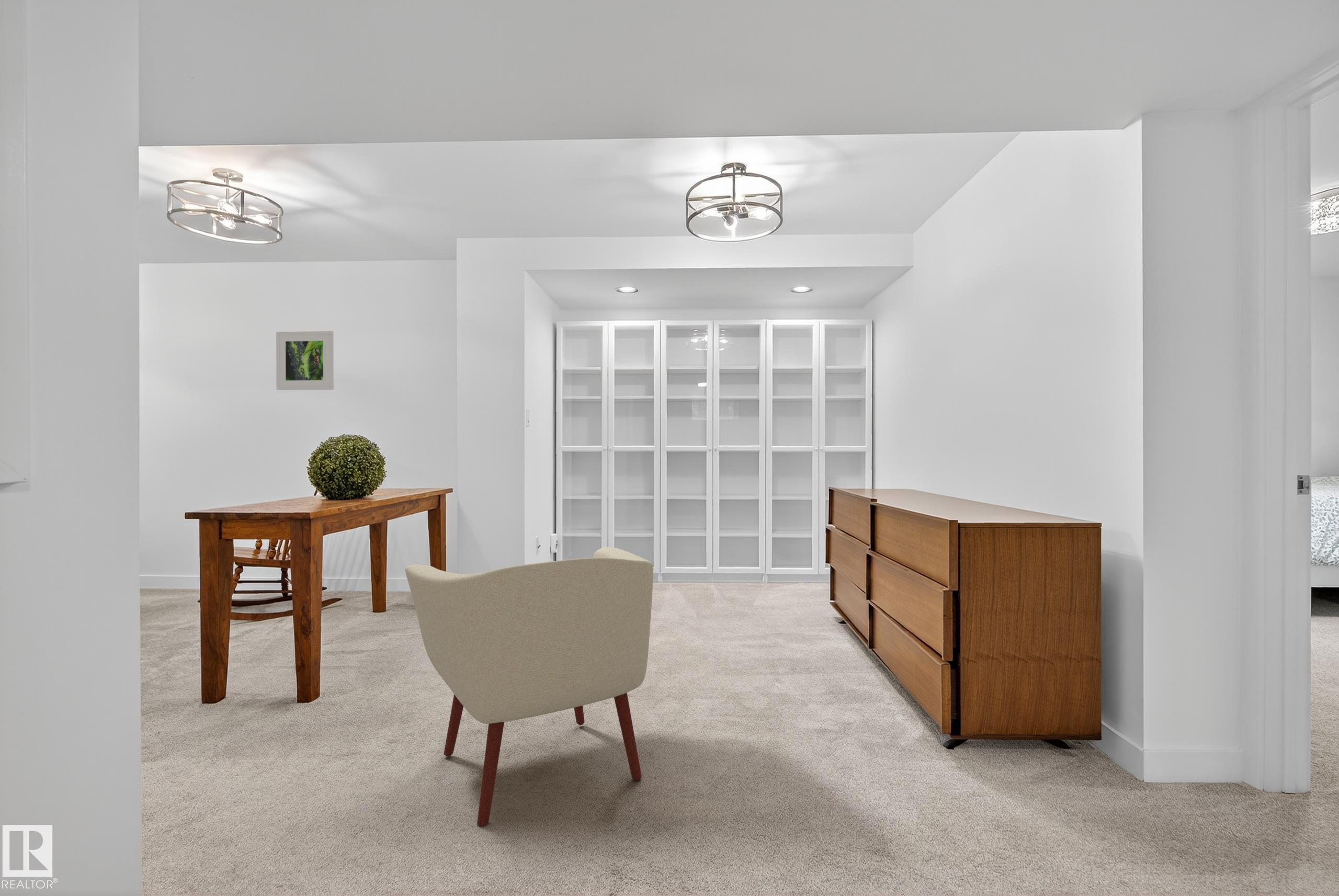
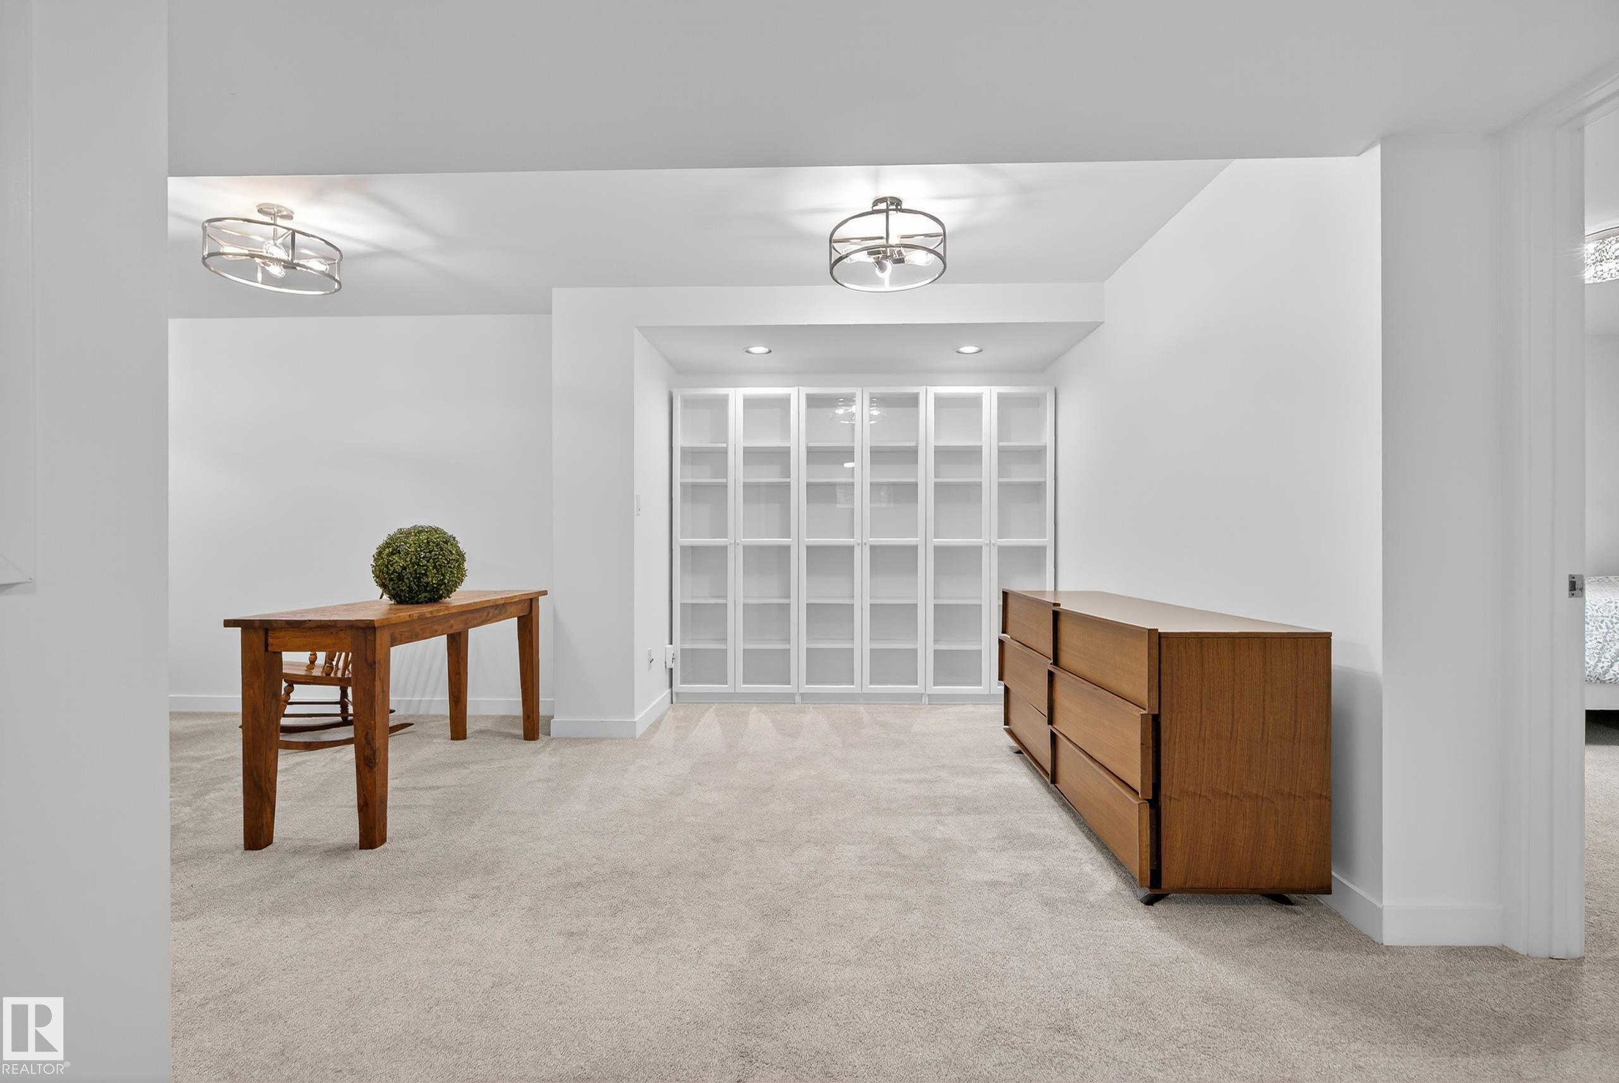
- armchair [405,547,654,827]
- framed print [276,331,334,391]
